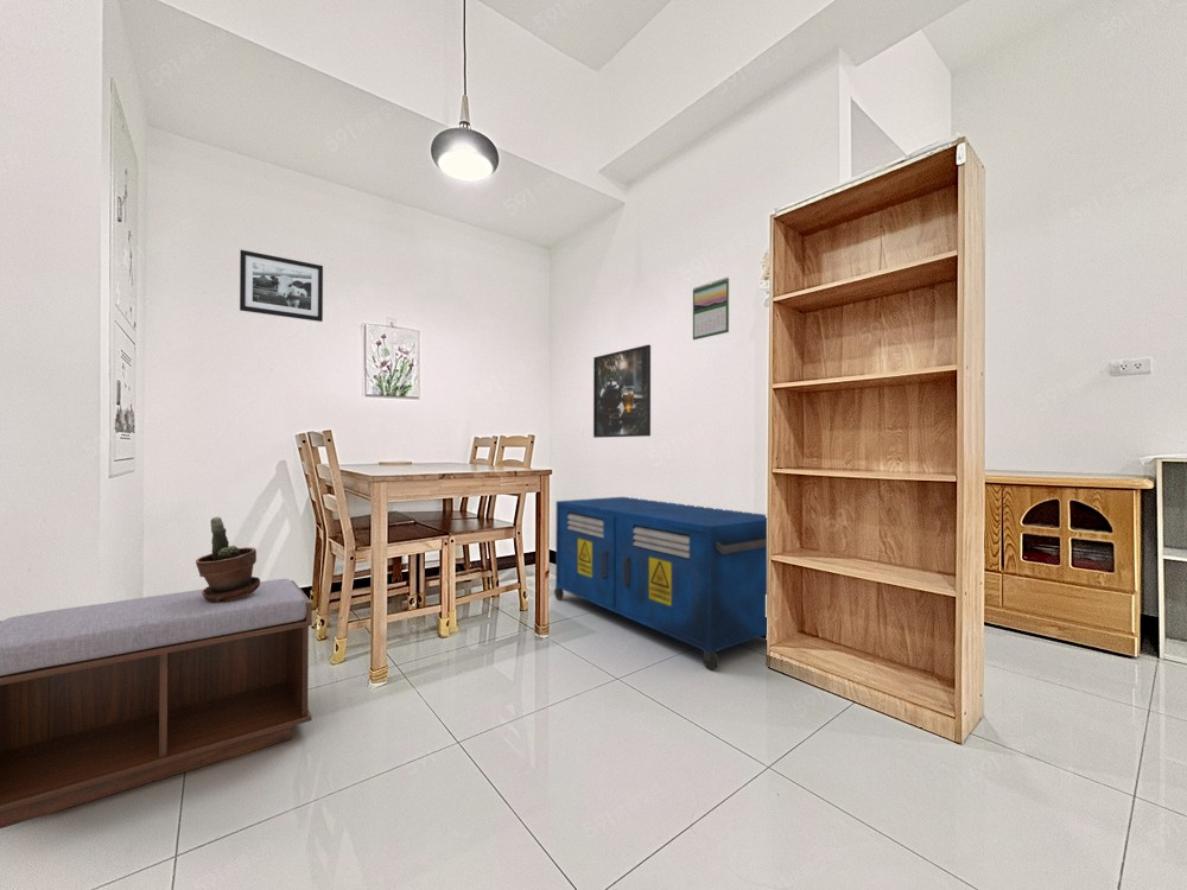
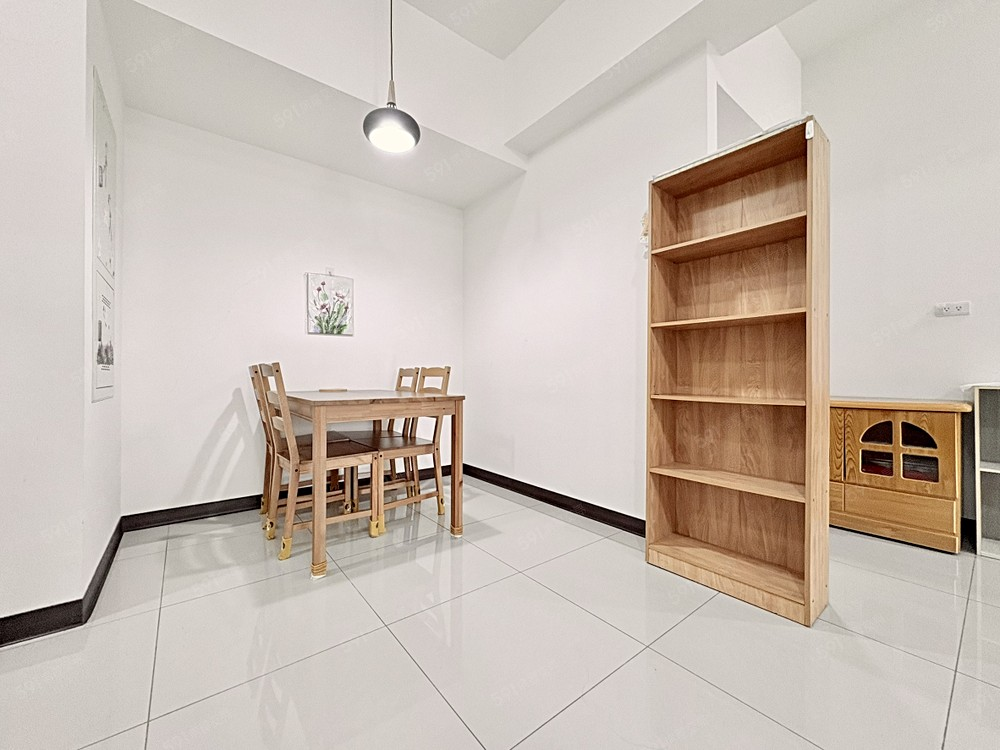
- picture frame [239,249,324,323]
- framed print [592,344,652,439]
- calendar [692,276,730,342]
- storage cabinet [553,496,768,670]
- bench [0,578,313,829]
- potted plant [195,516,261,603]
